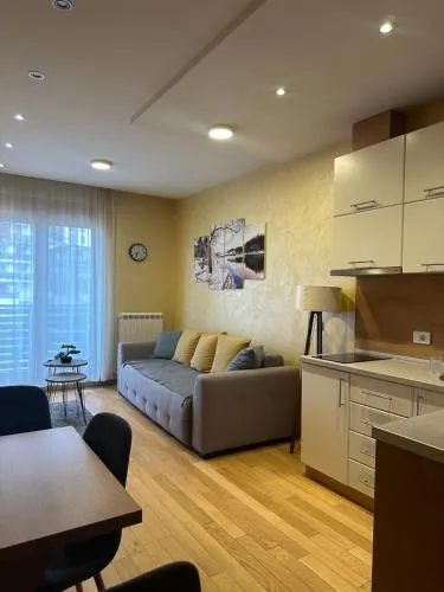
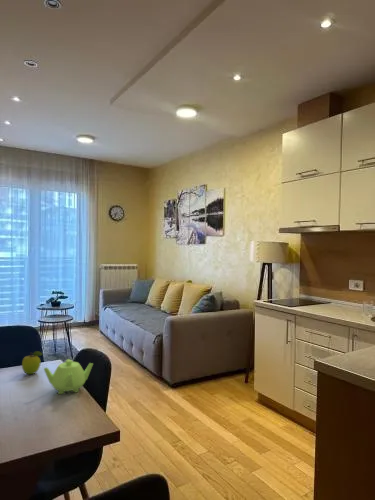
+ fruit [21,350,44,375]
+ teapot [43,358,94,395]
